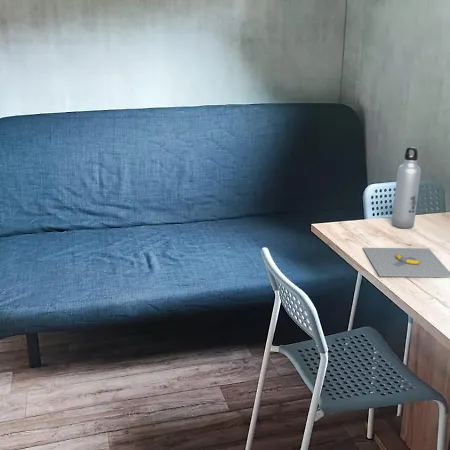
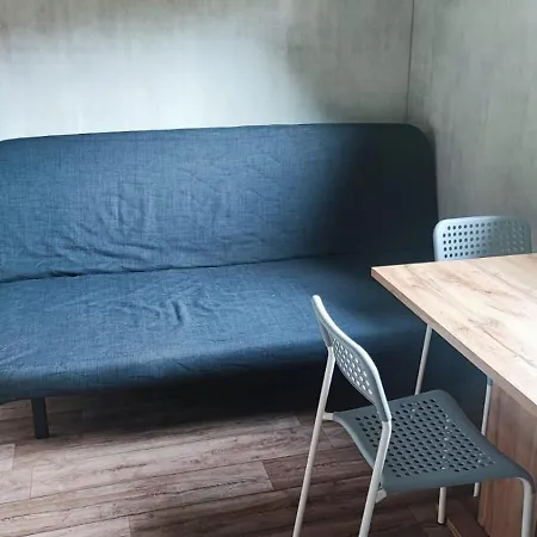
- banana [362,247,450,278]
- water bottle [391,146,422,229]
